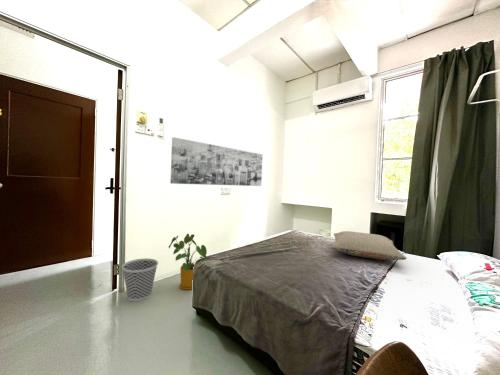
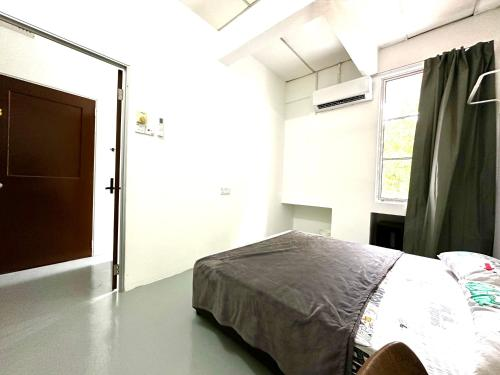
- wastebasket [121,257,159,302]
- wall art [170,136,264,187]
- pillow [330,230,408,261]
- house plant [168,233,208,291]
